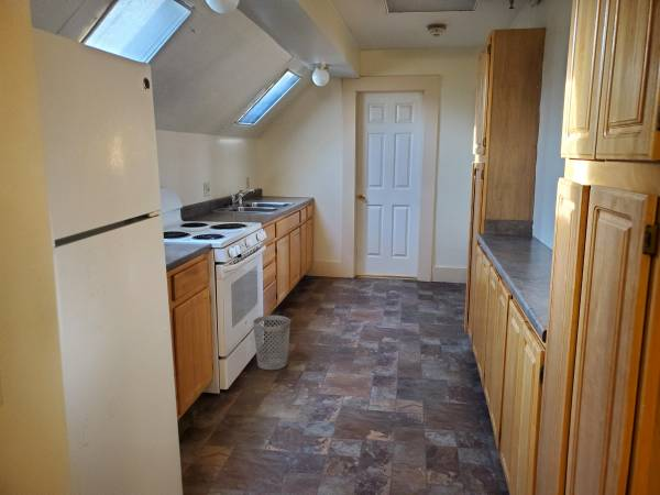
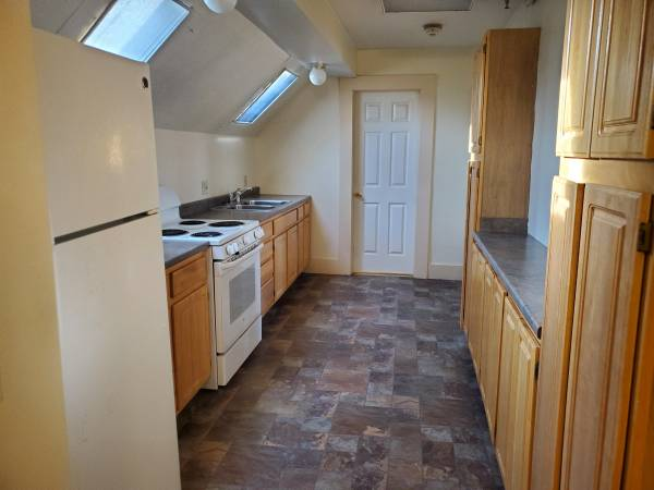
- wastebasket [252,315,292,371]
